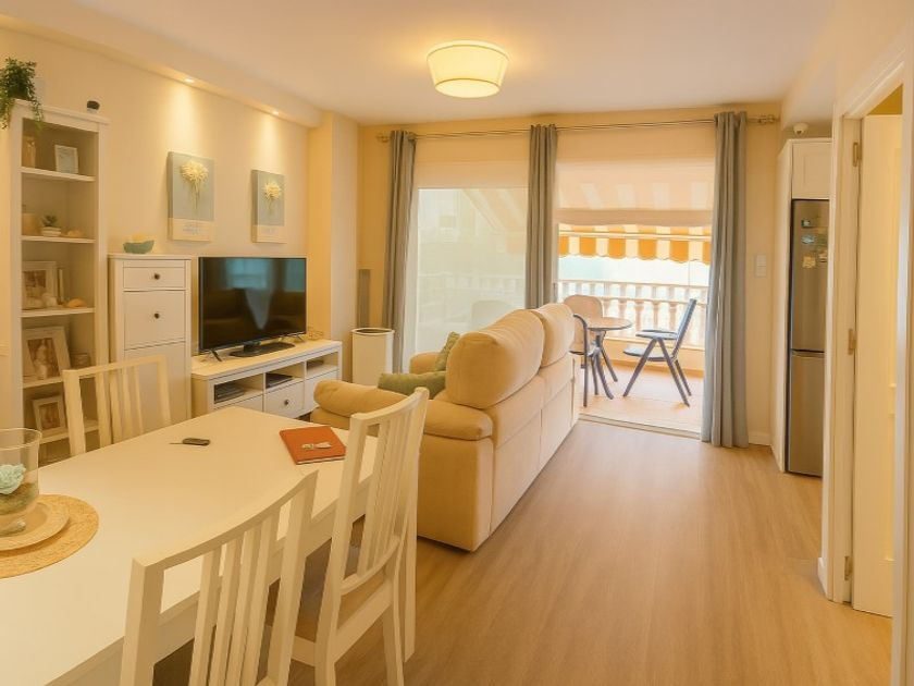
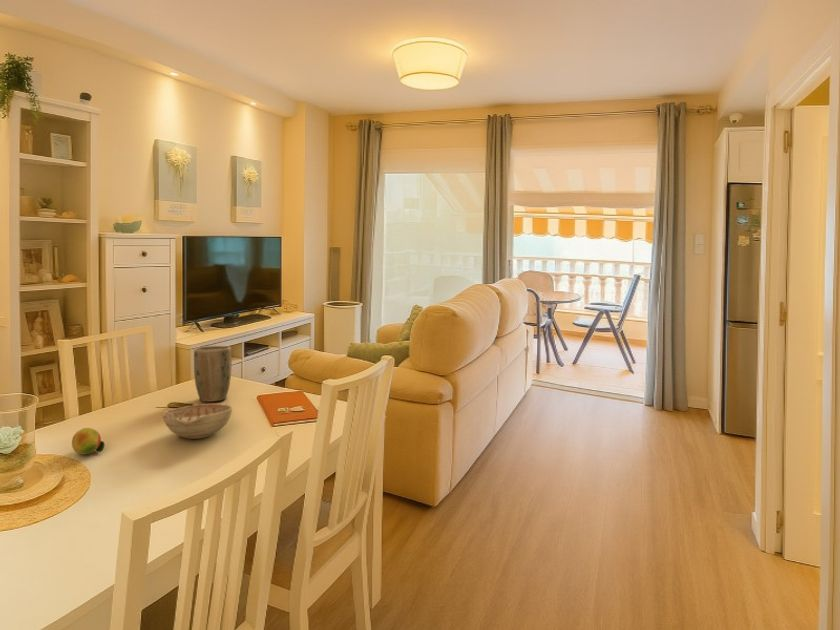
+ plant pot [193,345,233,403]
+ decorative bowl [161,402,233,440]
+ fruit [71,427,106,455]
